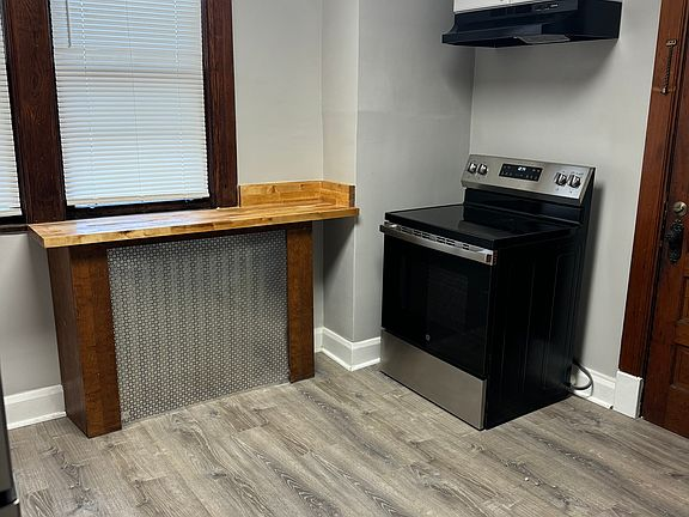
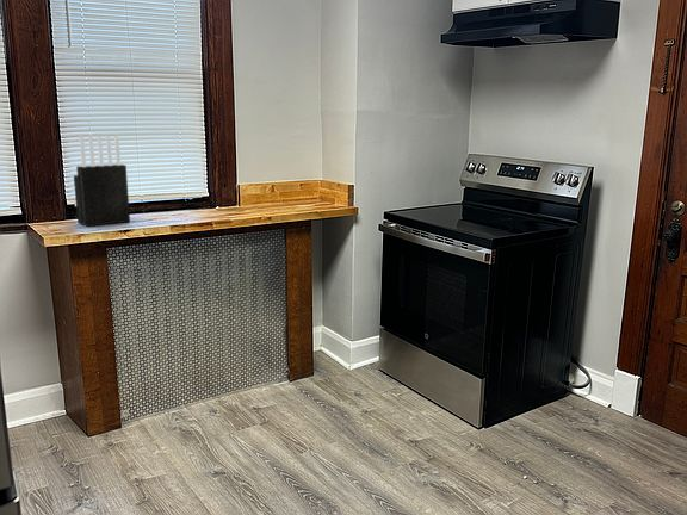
+ knife block [73,135,131,228]
